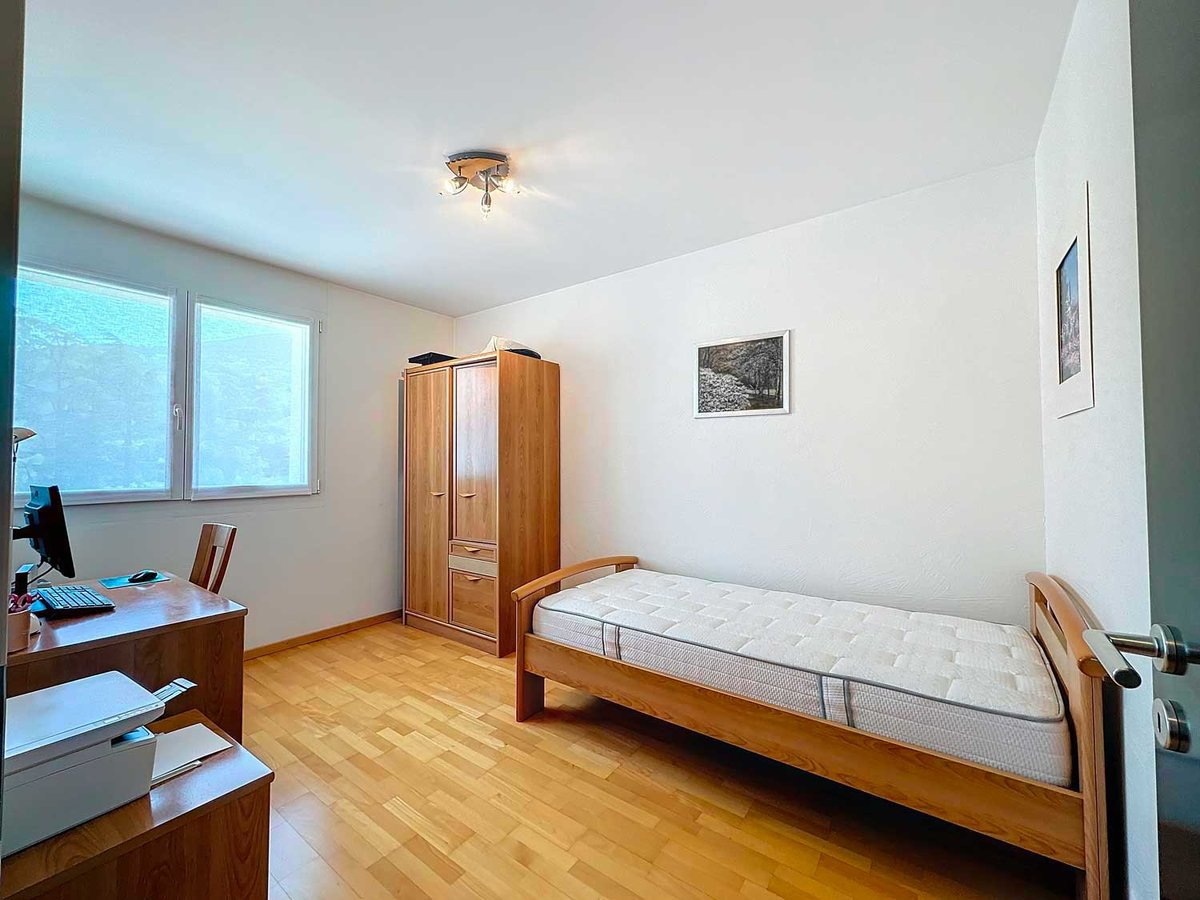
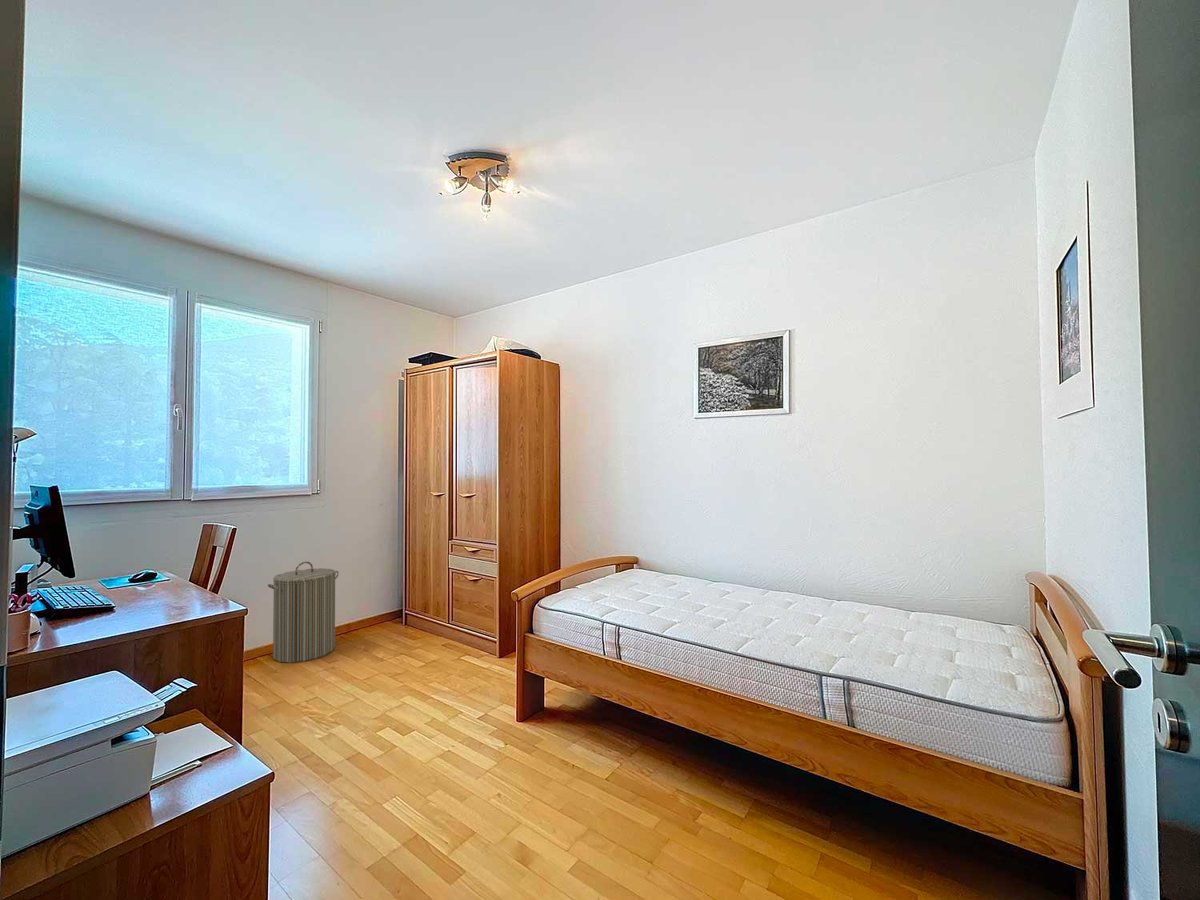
+ laundry hamper [267,561,340,664]
